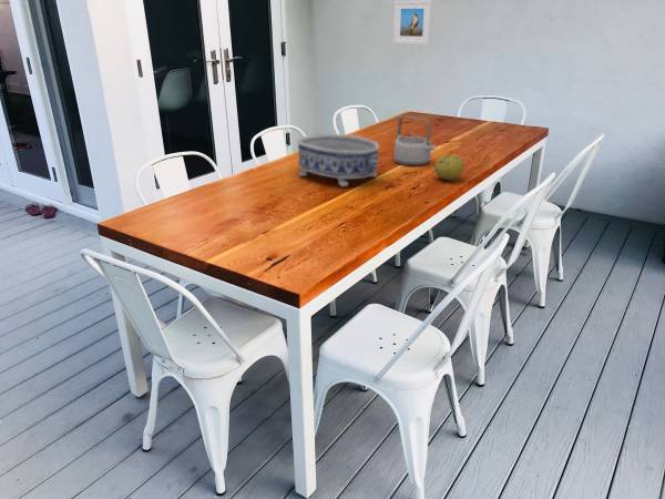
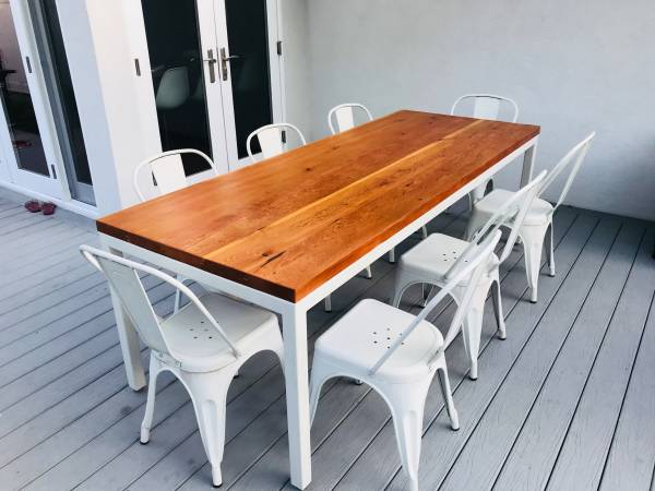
- decorative bowl [296,133,380,189]
- fruit [433,153,464,181]
- teapot [393,115,437,166]
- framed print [392,0,433,45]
